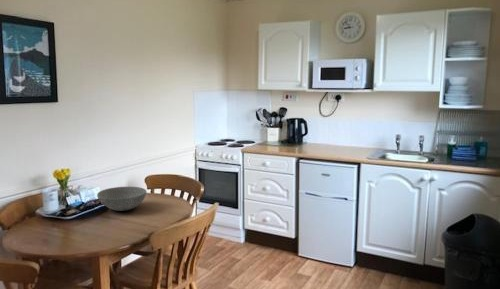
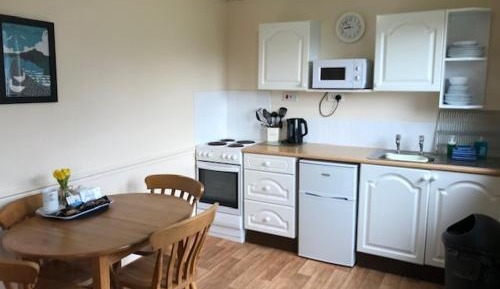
- bowl [96,186,148,212]
